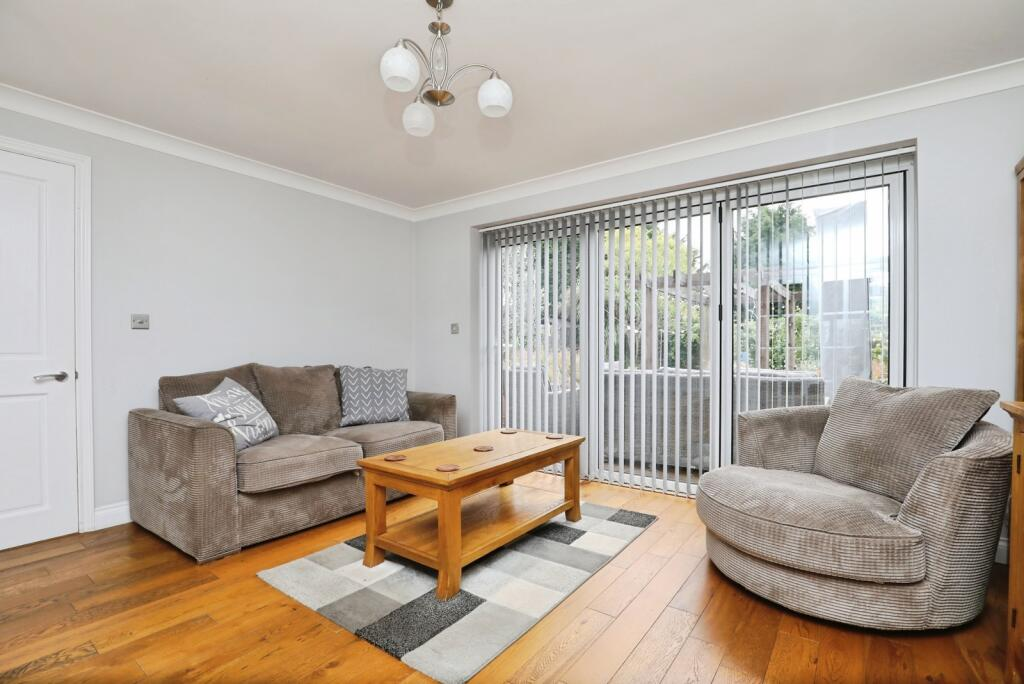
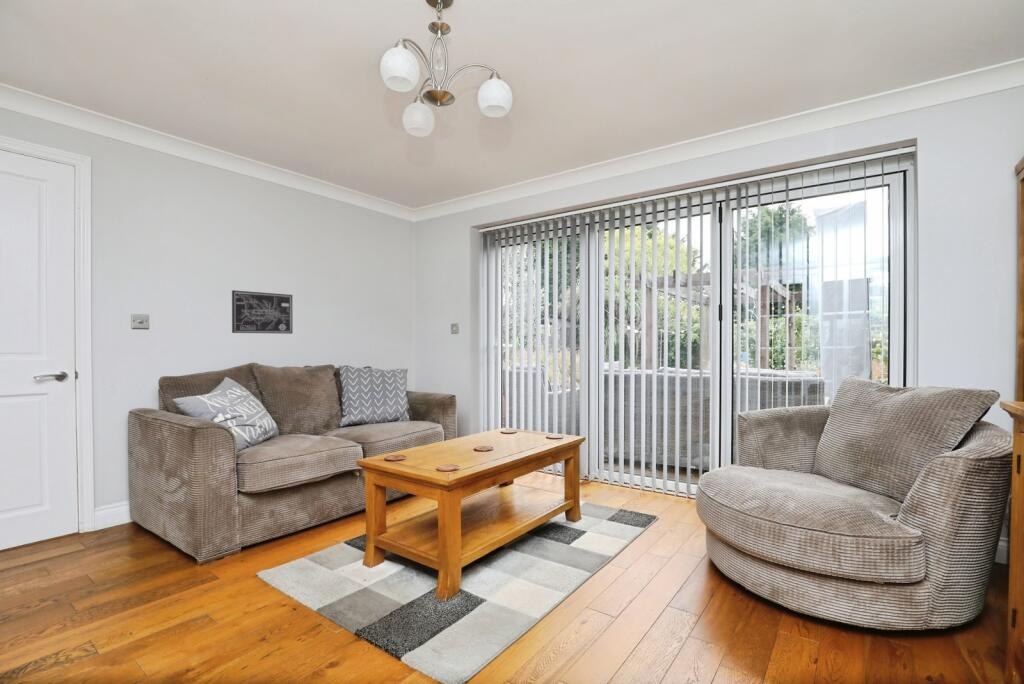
+ wall art [231,289,294,335]
